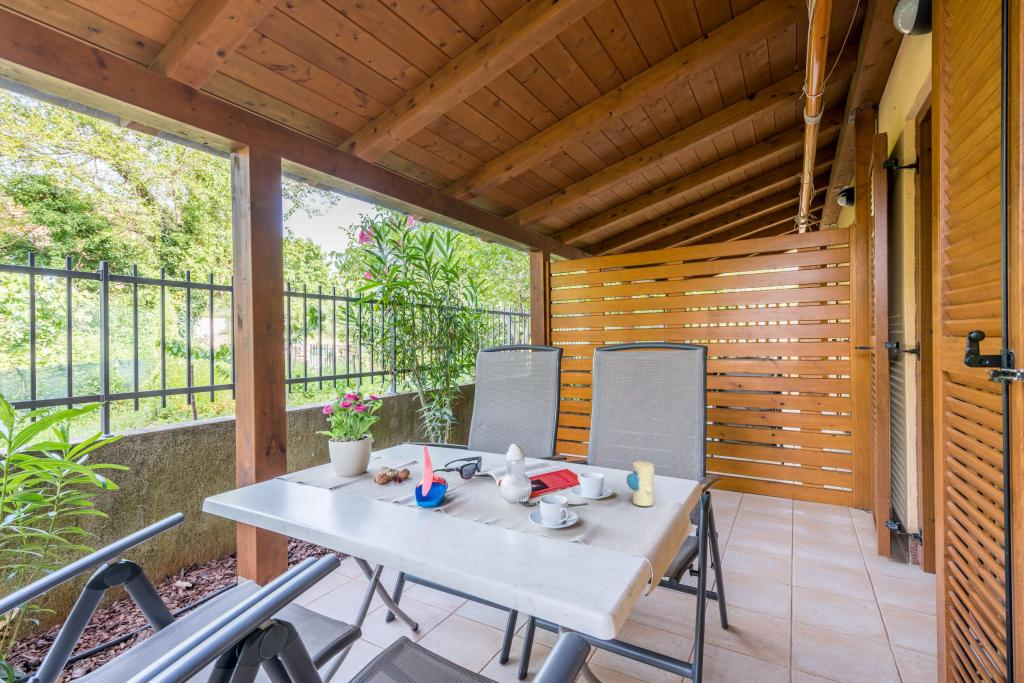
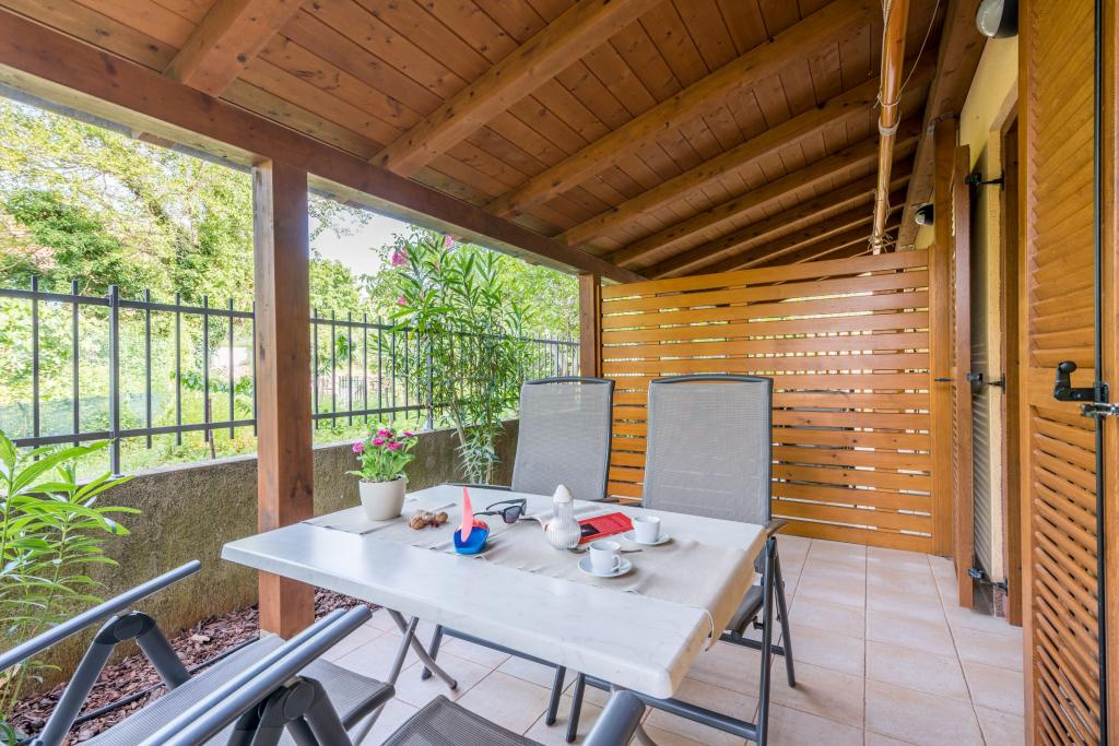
- toy [626,460,656,507]
